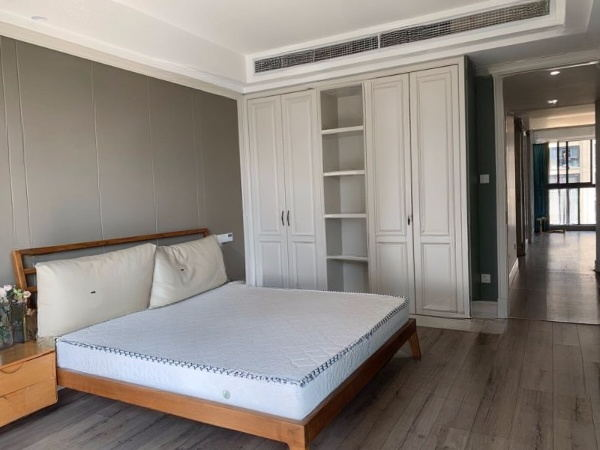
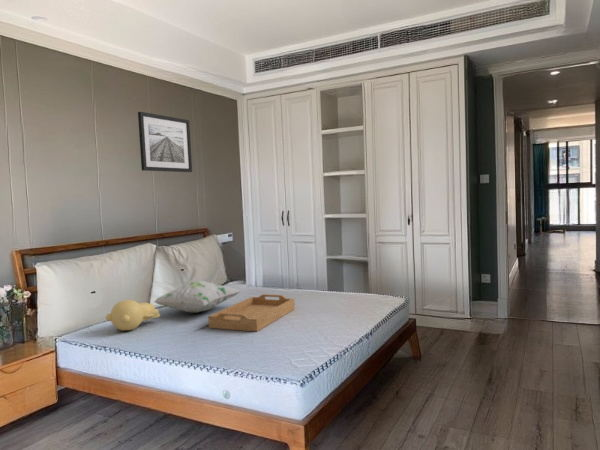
+ decorative pillow [153,280,243,314]
+ wall art [137,111,193,173]
+ teddy bear [105,299,161,332]
+ serving tray [207,293,296,333]
